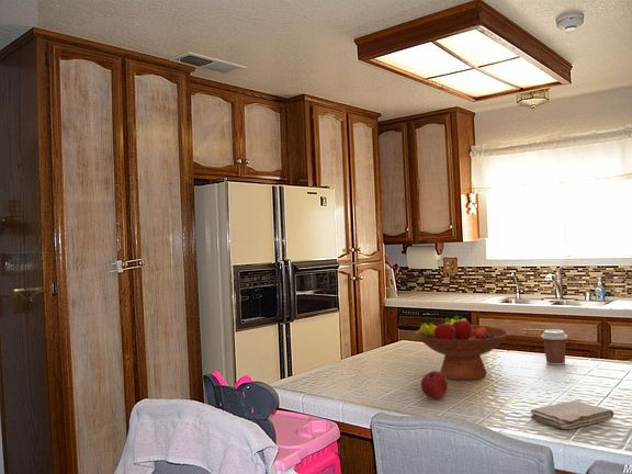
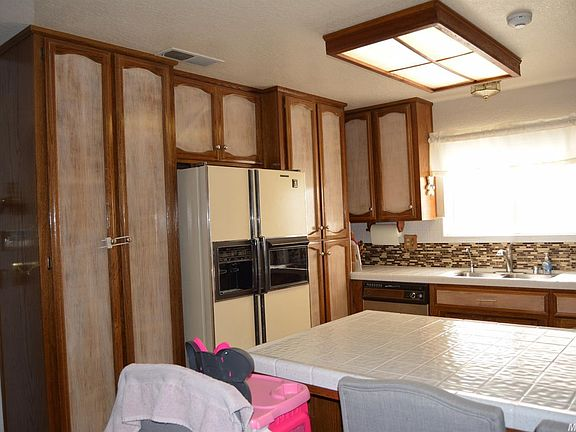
- fruit bowl [415,314,510,381]
- coffee cup [540,328,568,366]
- washcloth [530,399,616,430]
- apple [420,371,449,400]
